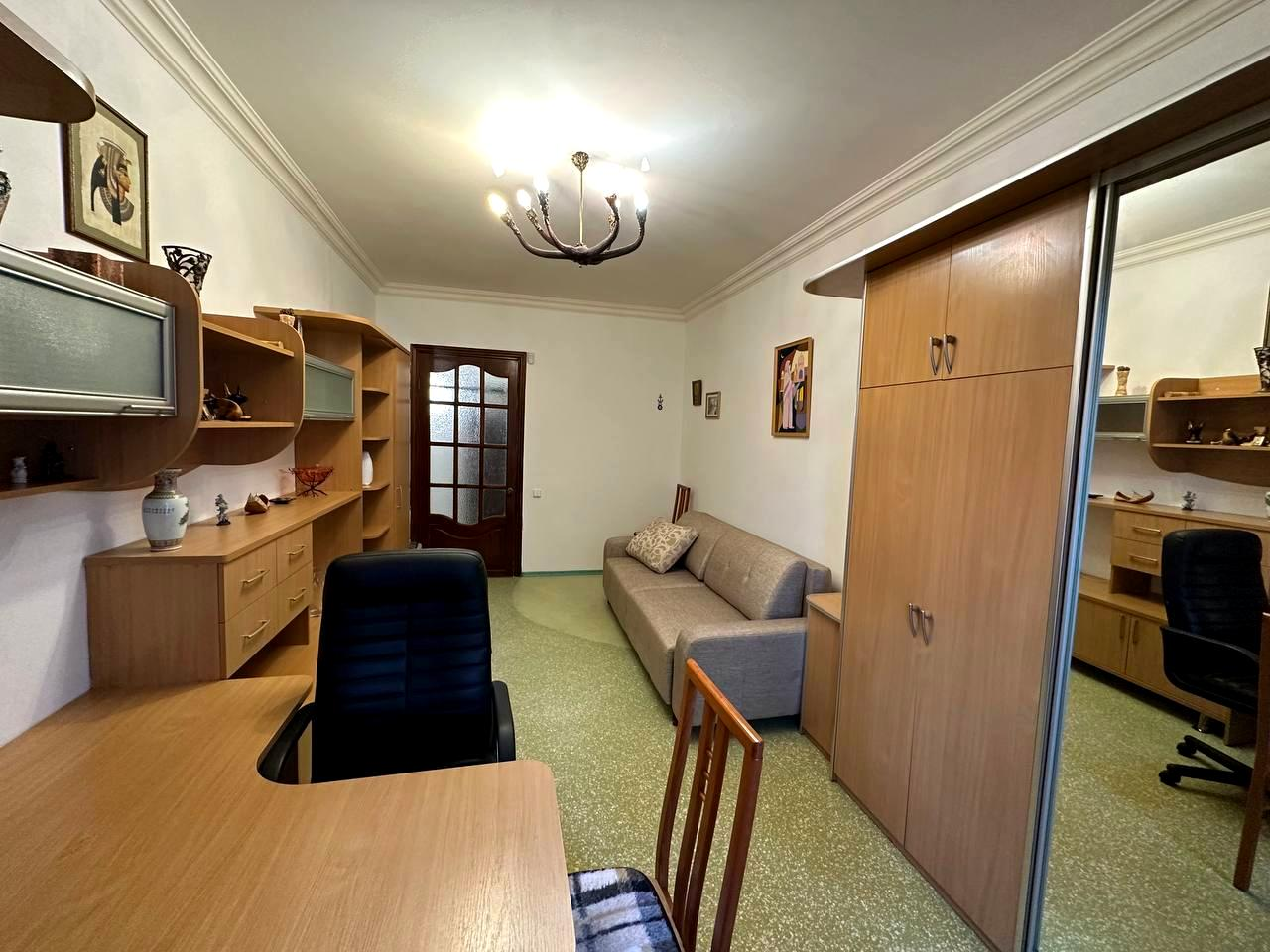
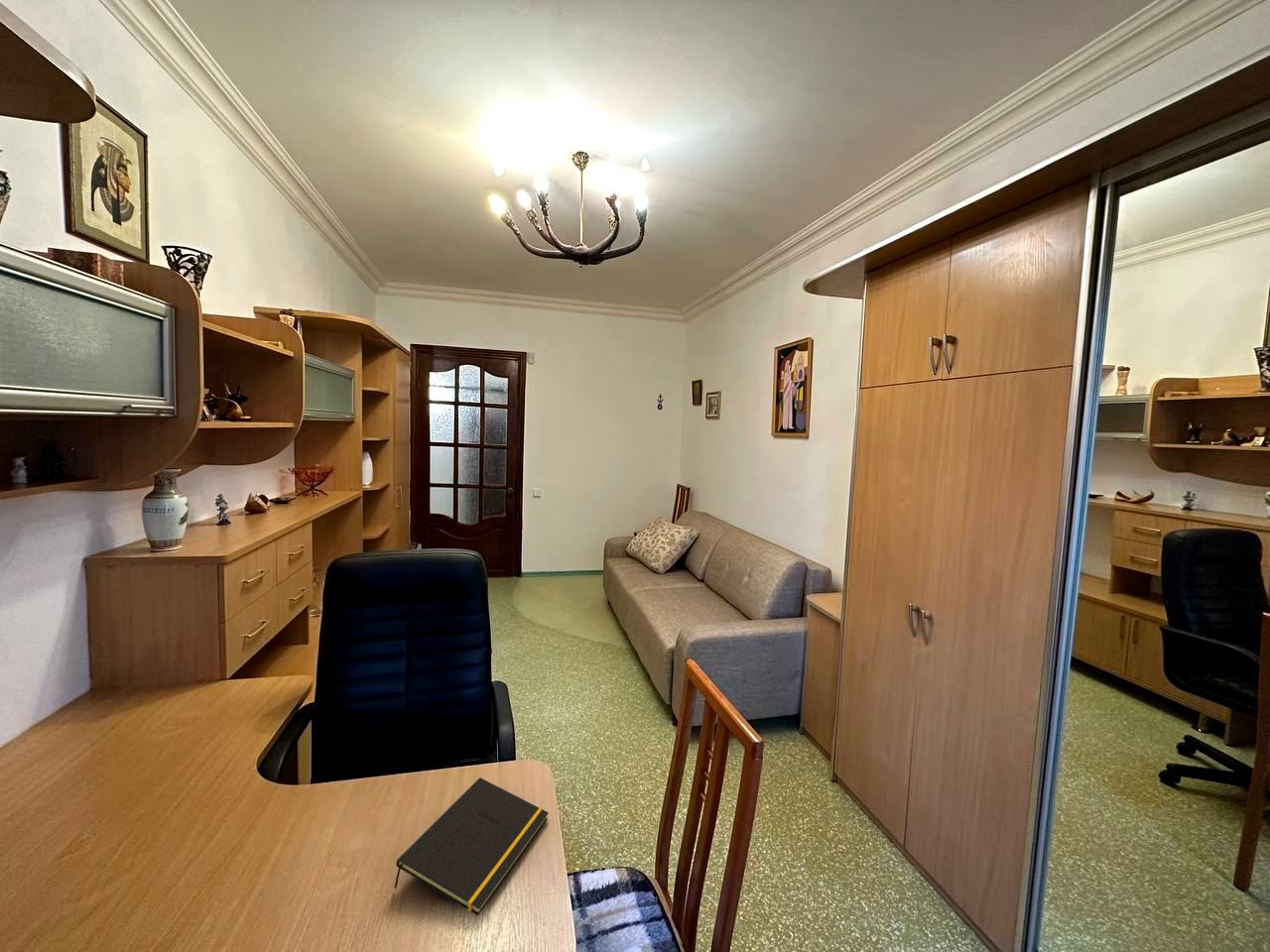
+ notepad [393,776,550,916]
